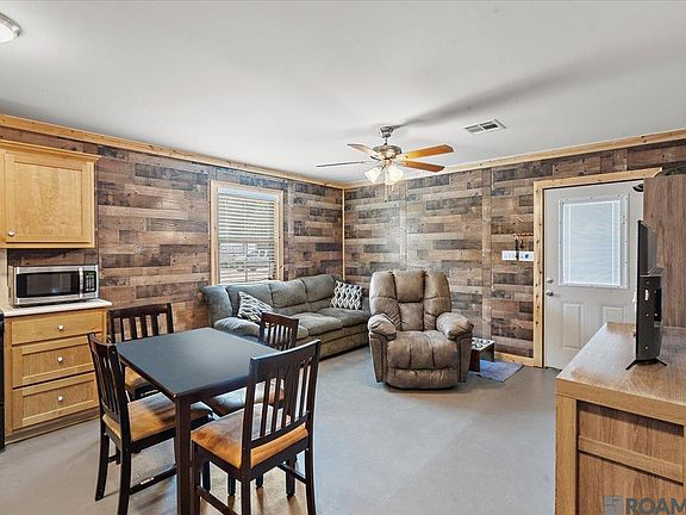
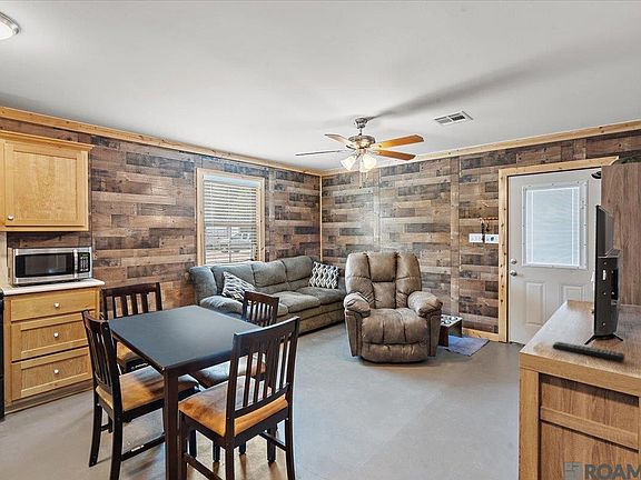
+ remote control [552,341,625,362]
